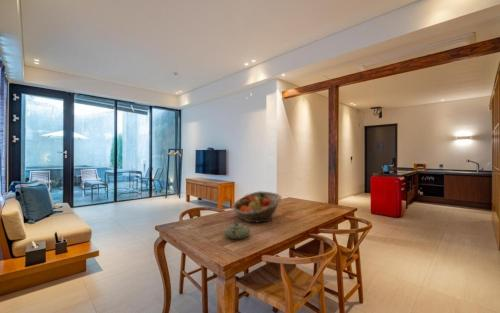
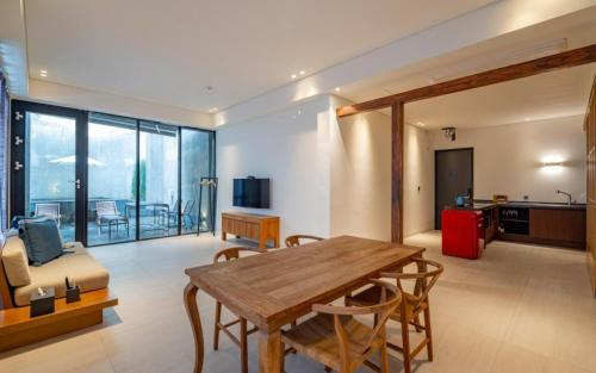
- teapot [223,214,251,240]
- fruit basket [231,190,283,223]
